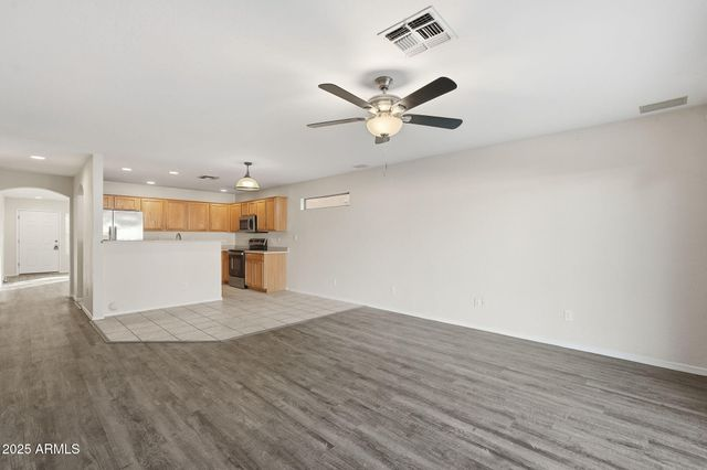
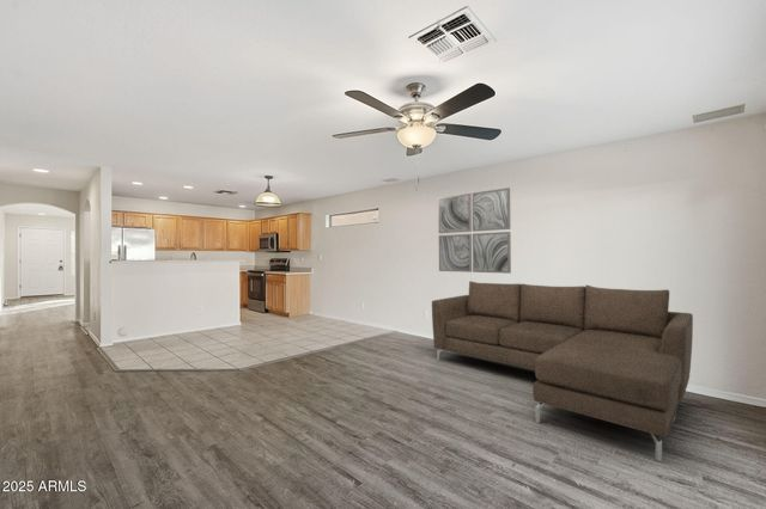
+ sofa [431,280,694,462]
+ wall art [437,186,512,275]
